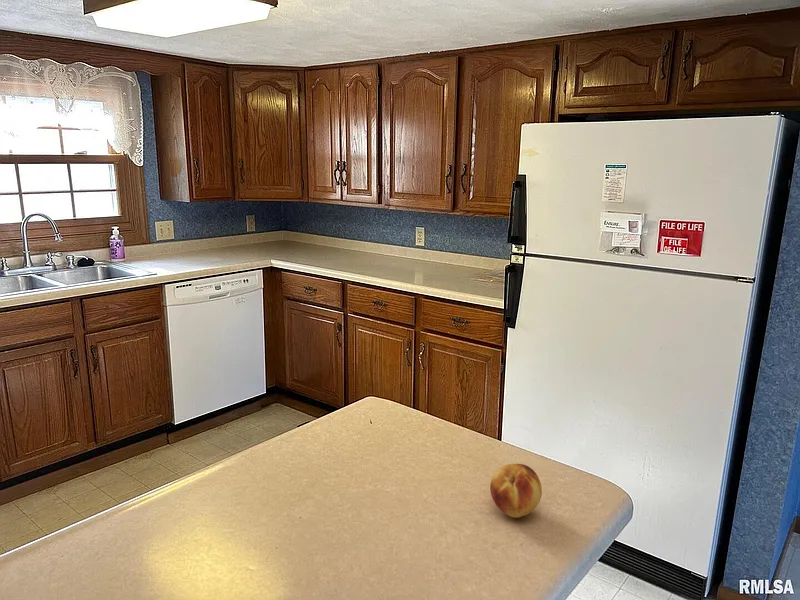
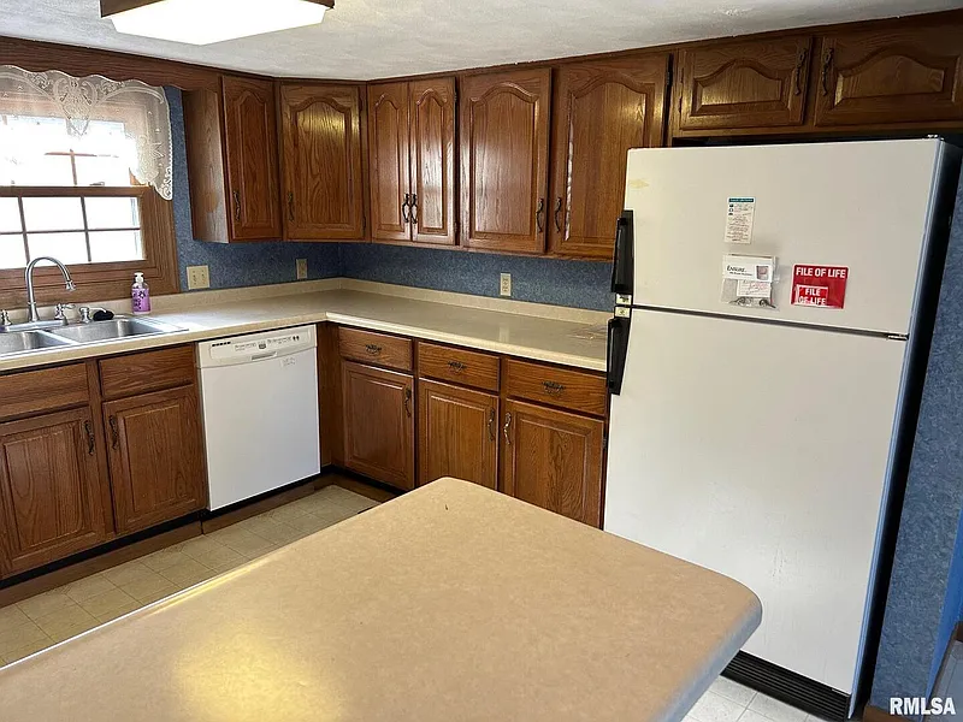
- fruit [489,463,543,519]
